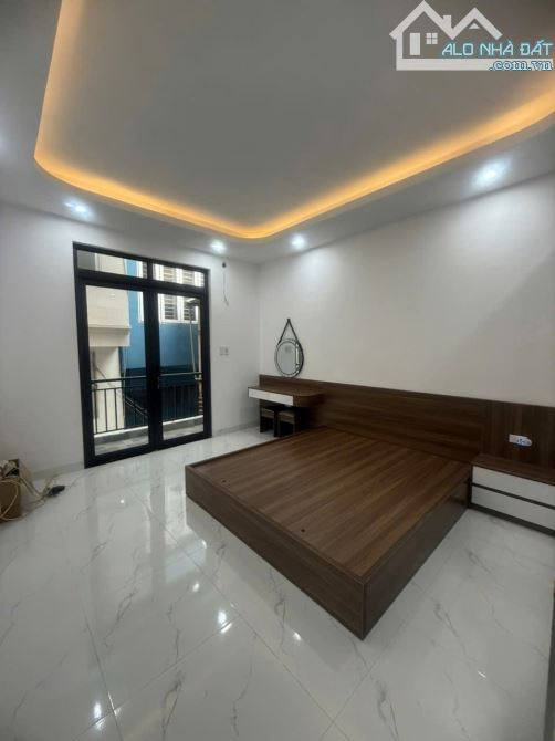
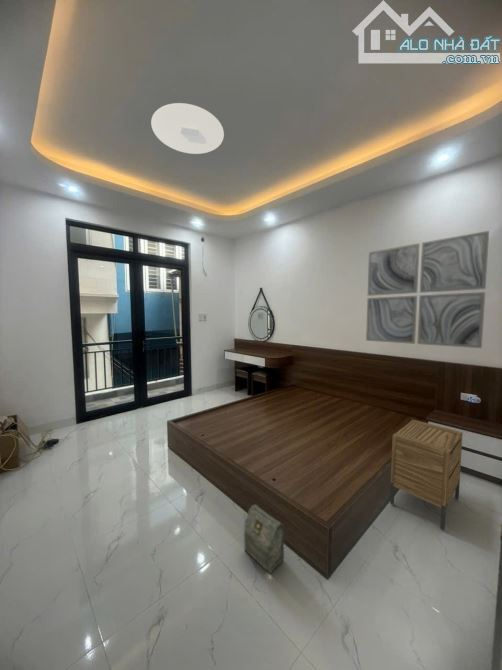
+ bag [243,503,285,575]
+ nightstand [389,419,464,531]
+ wall art [365,230,490,349]
+ ceiling light [150,102,225,155]
